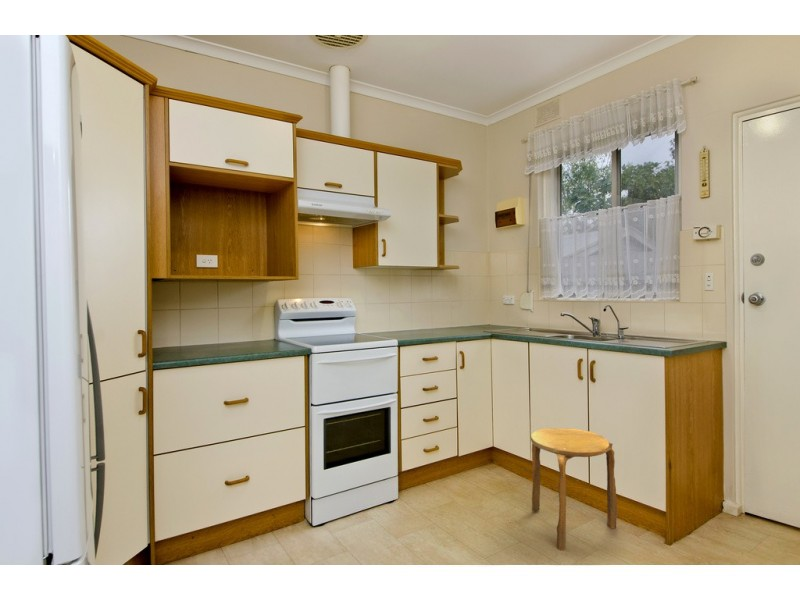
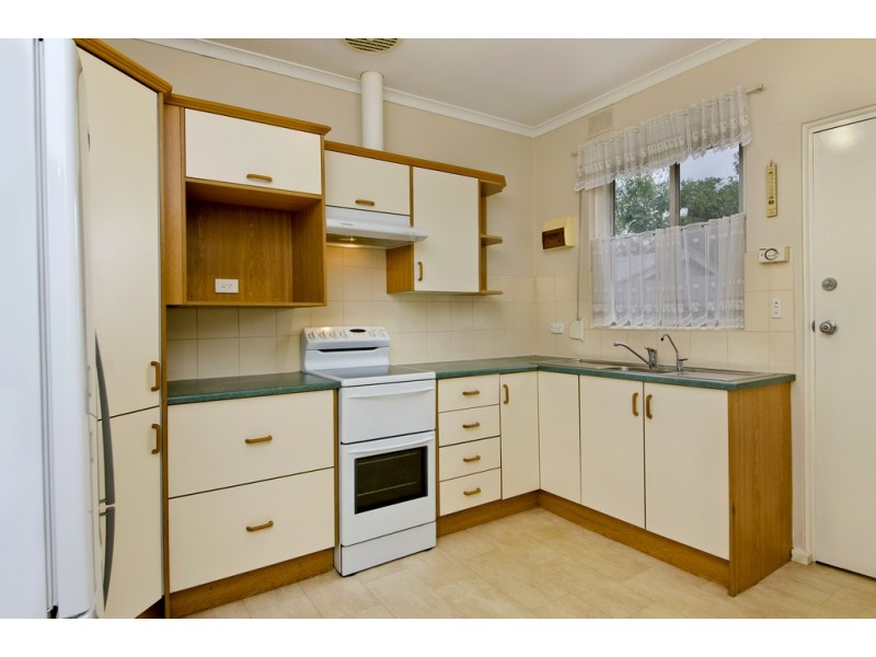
- stool [529,427,618,551]
